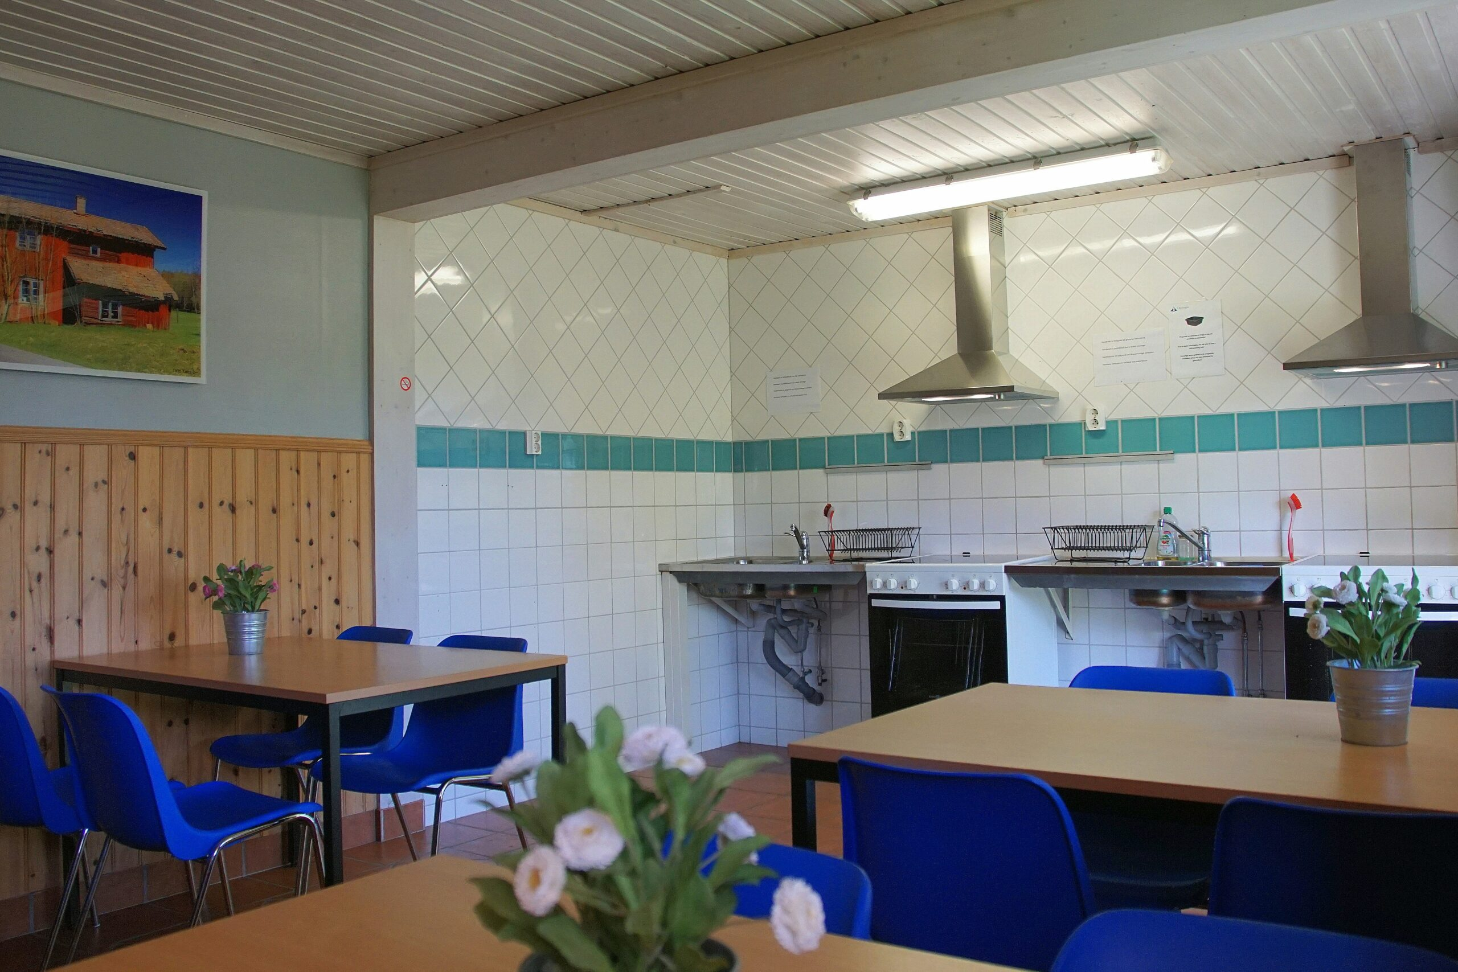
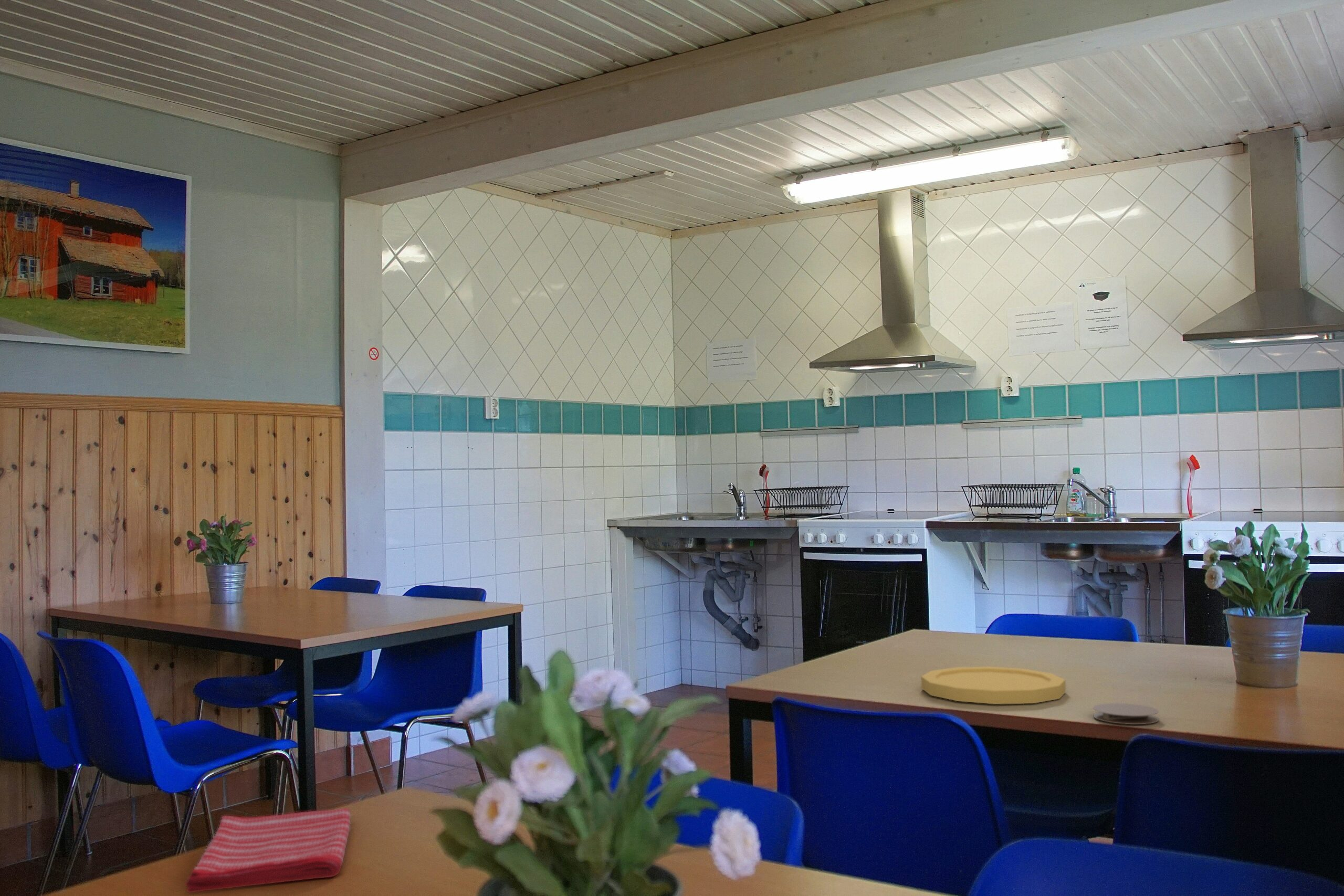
+ coaster [1093,703,1160,725]
+ dish towel [184,808,351,893]
+ plate [920,666,1066,705]
